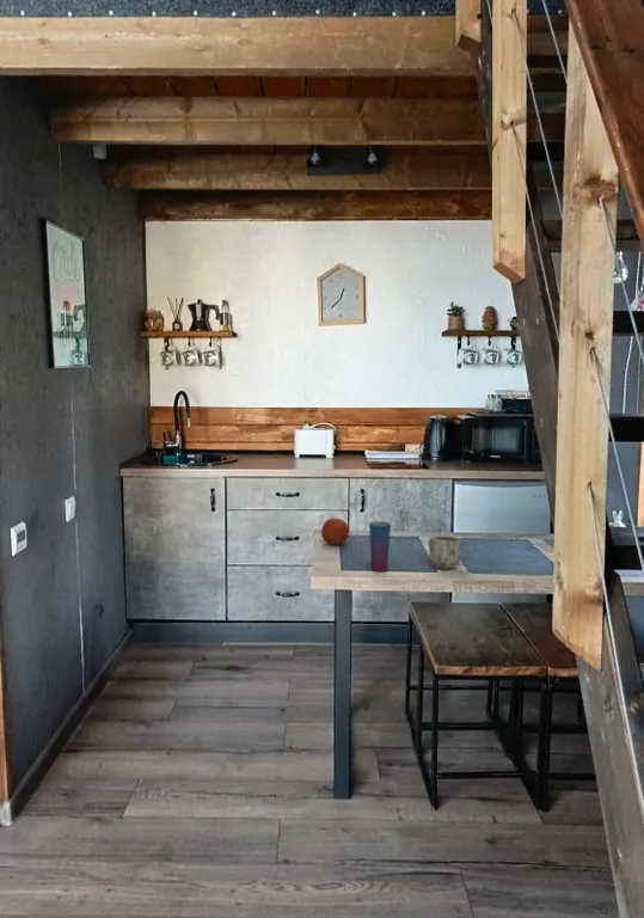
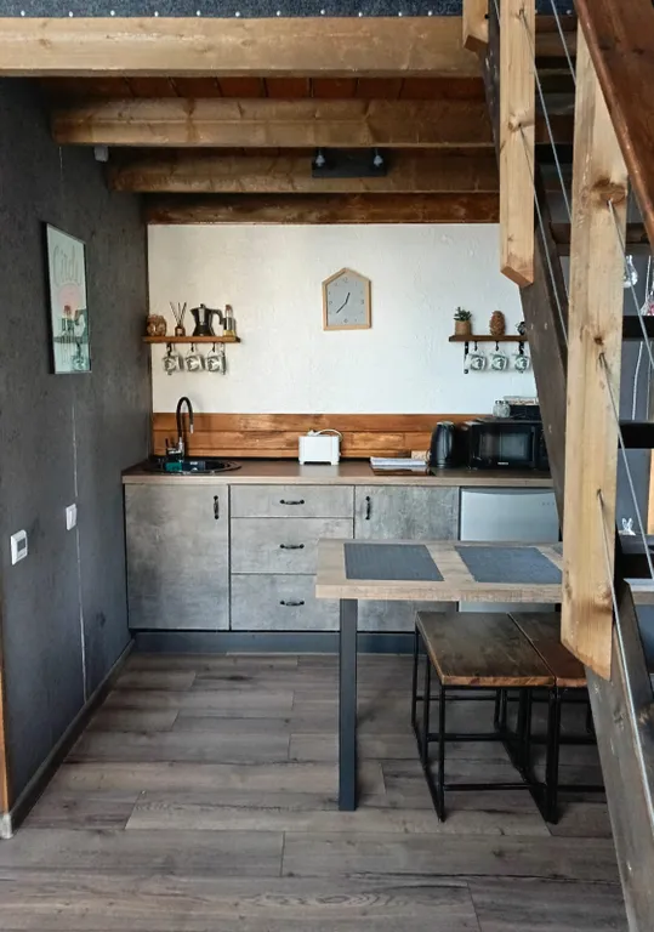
- cup [368,520,392,573]
- fruit [320,516,350,546]
- mug [427,534,462,570]
